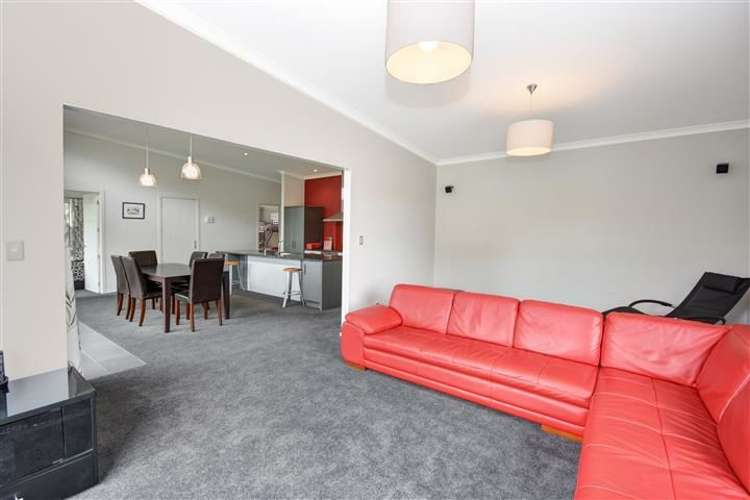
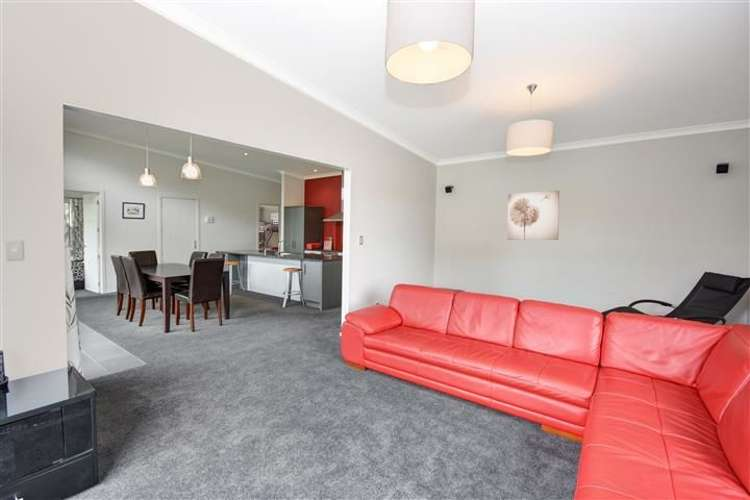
+ wall art [507,190,560,241]
